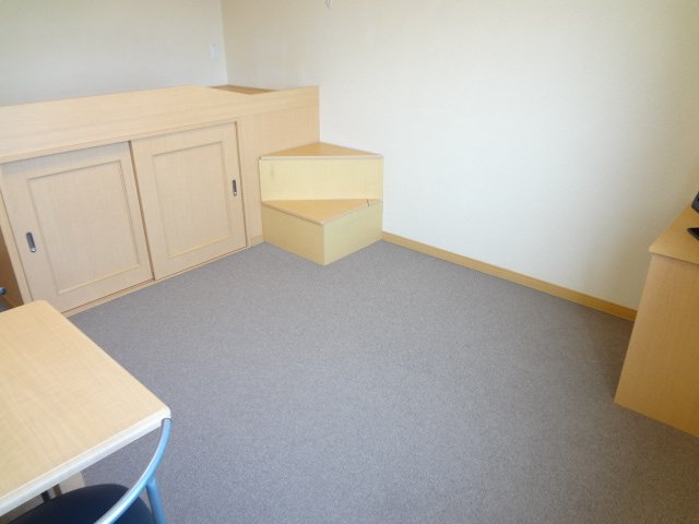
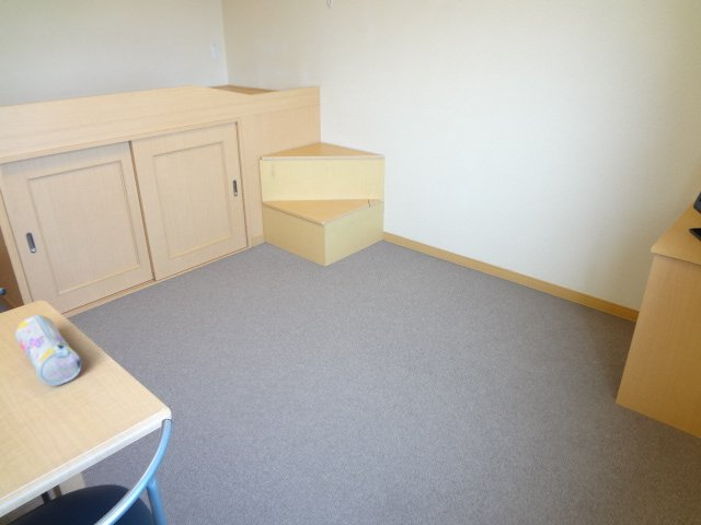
+ pencil case [14,314,83,387]
